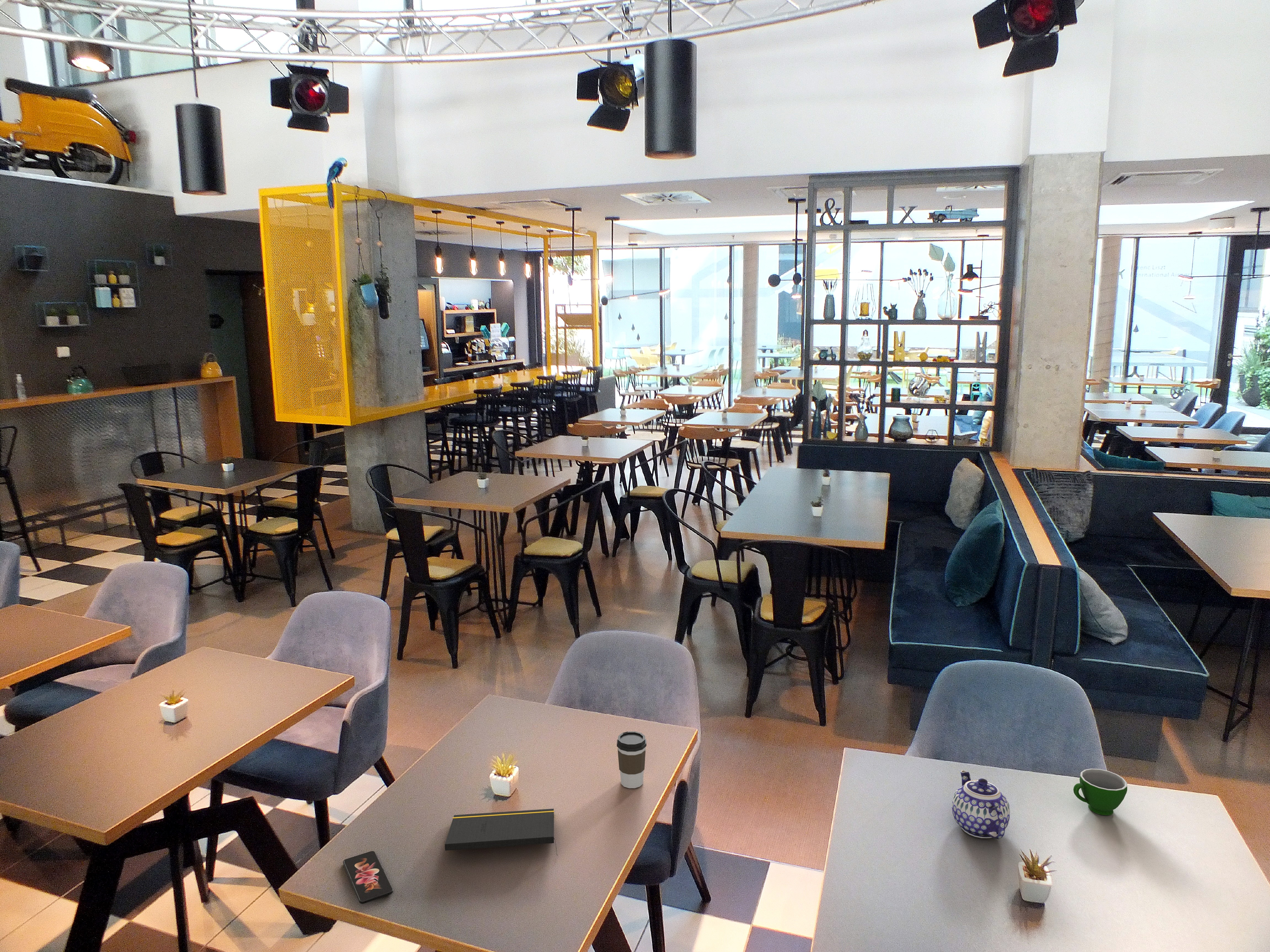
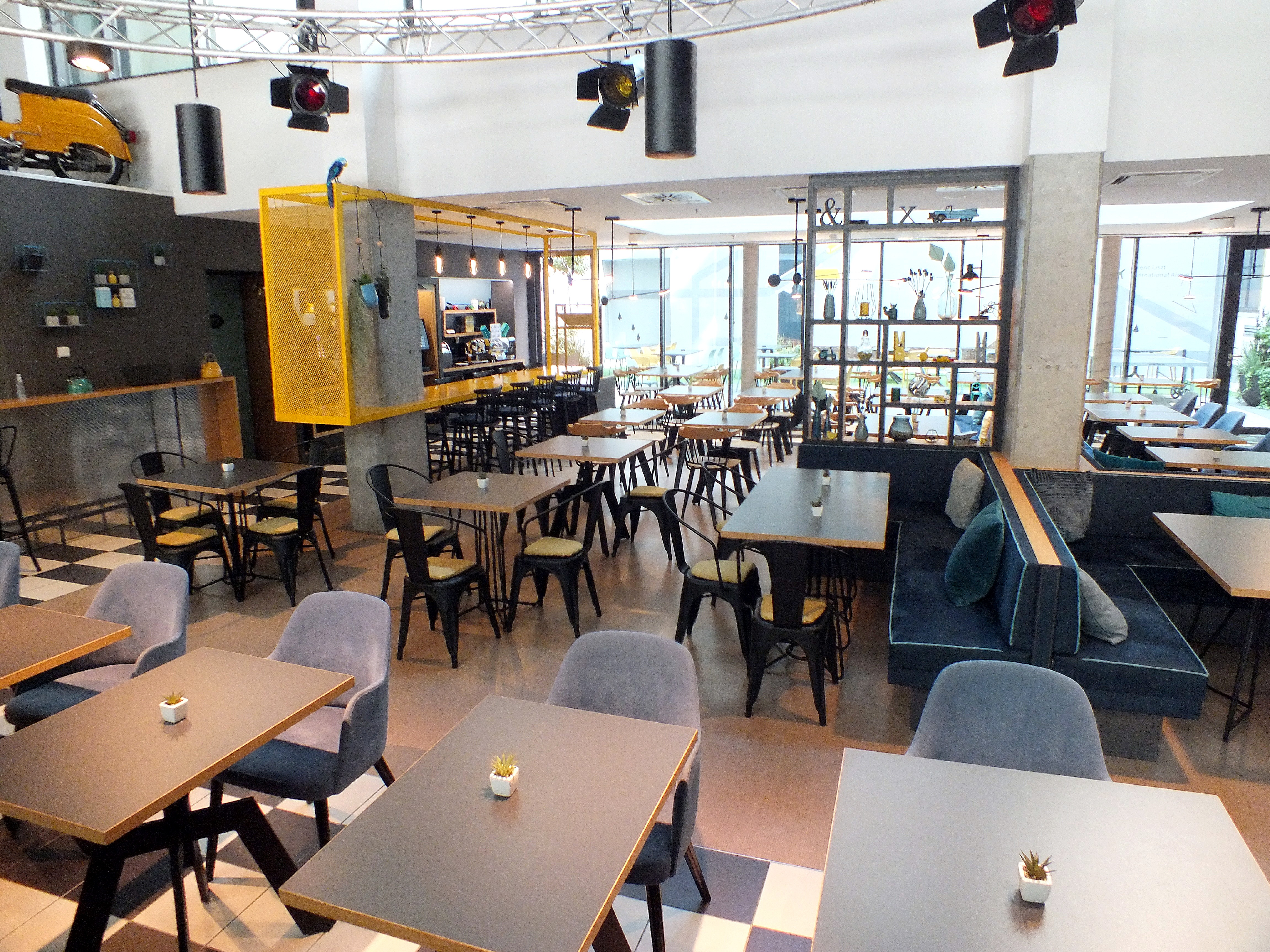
- smartphone [343,851,393,904]
- coffee cup [616,731,647,789]
- notepad [445,809,558,856]
- teacup [1073,768,1127,816]
- teapot [952,770,1010,840]
